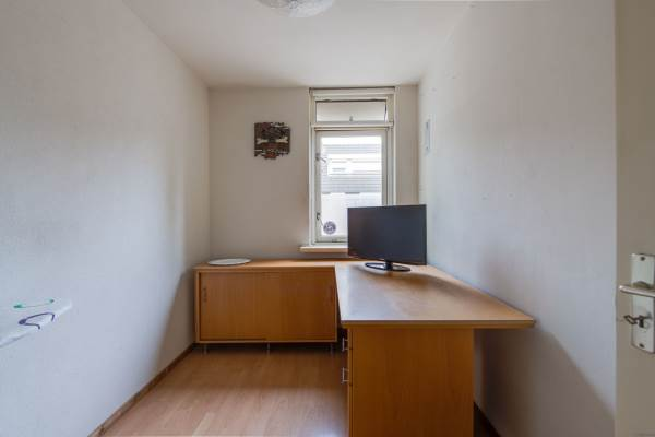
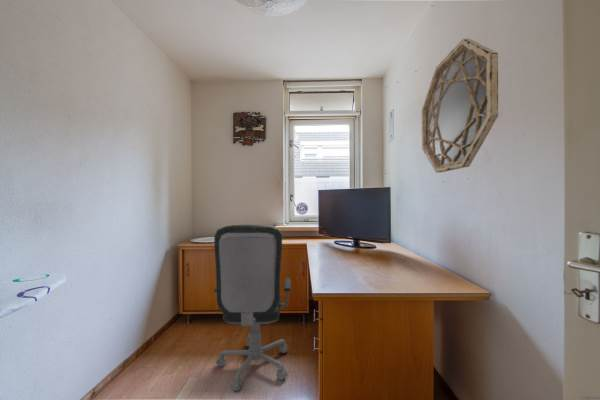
+ office chair [213,224,292,392]
+ home mirror [421,38,499,174]
